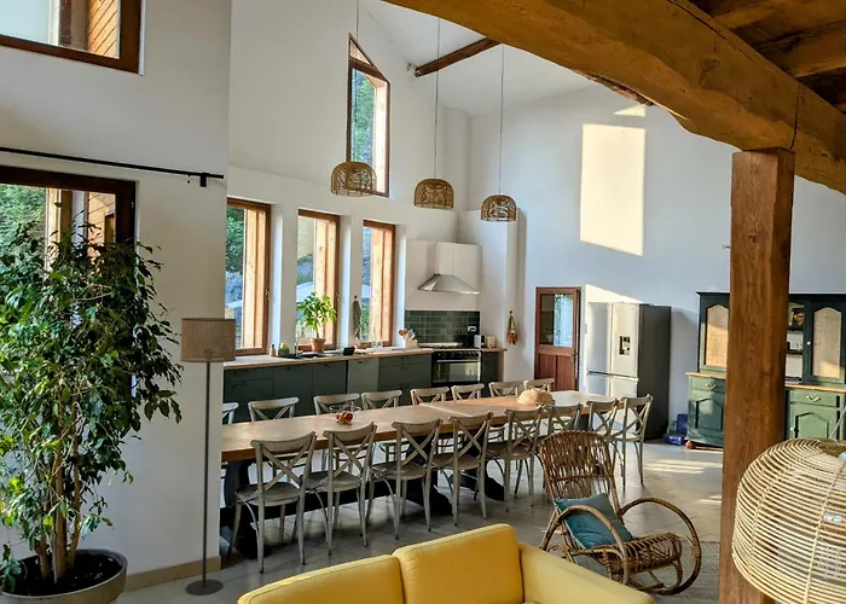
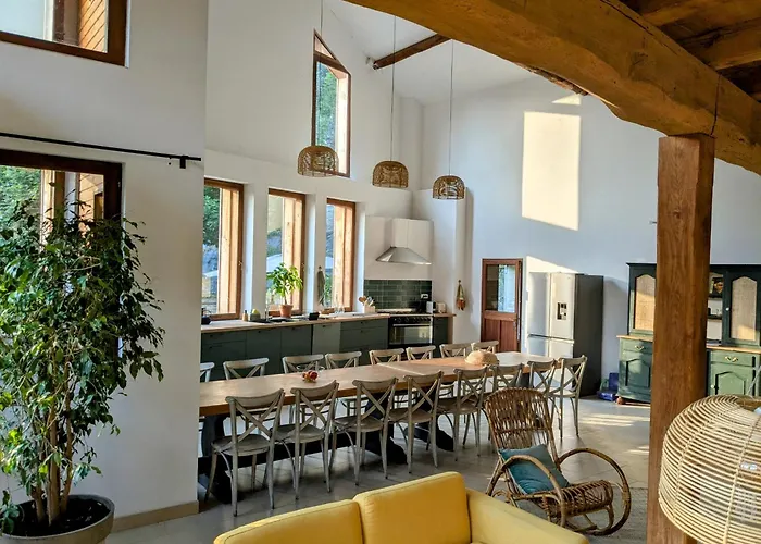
- floor lamp [179,316,238,597]
